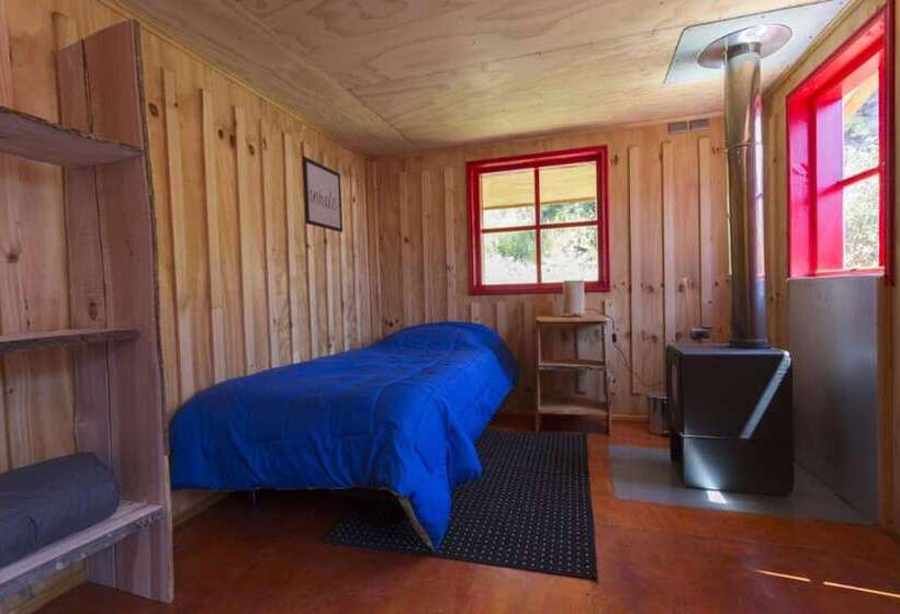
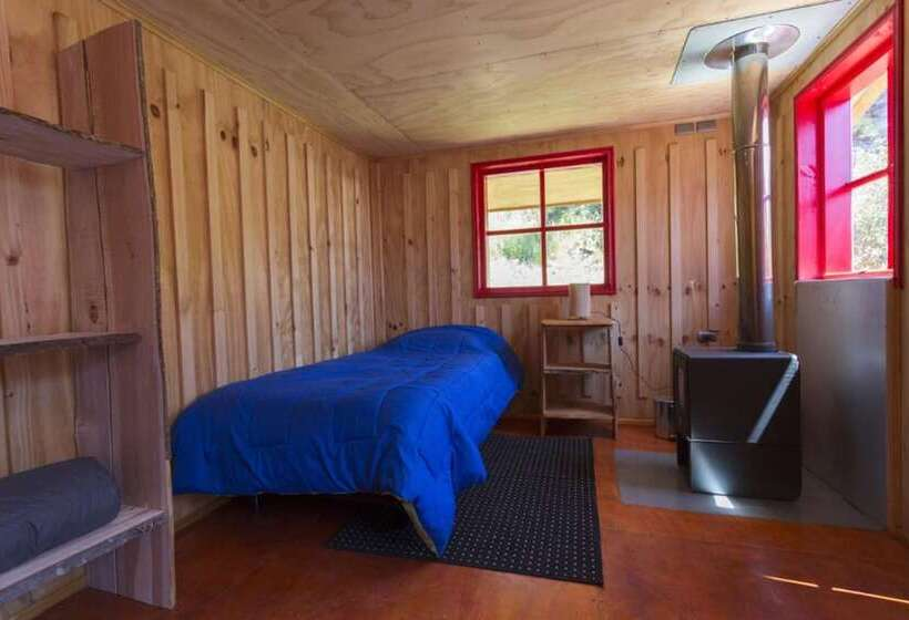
- wall art [302,155,344,234]
